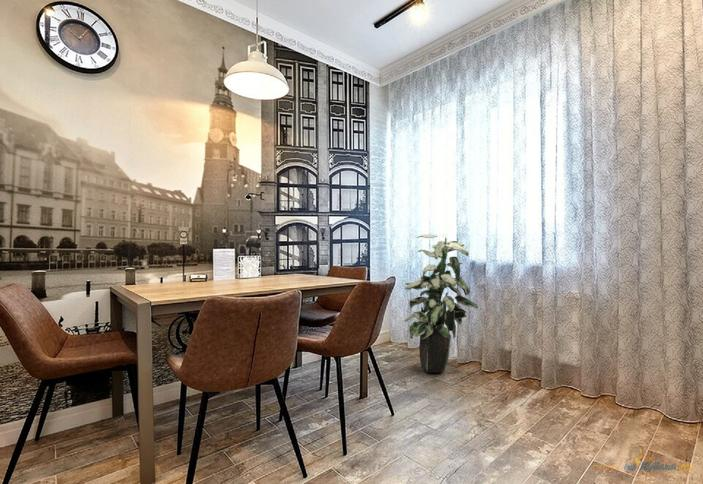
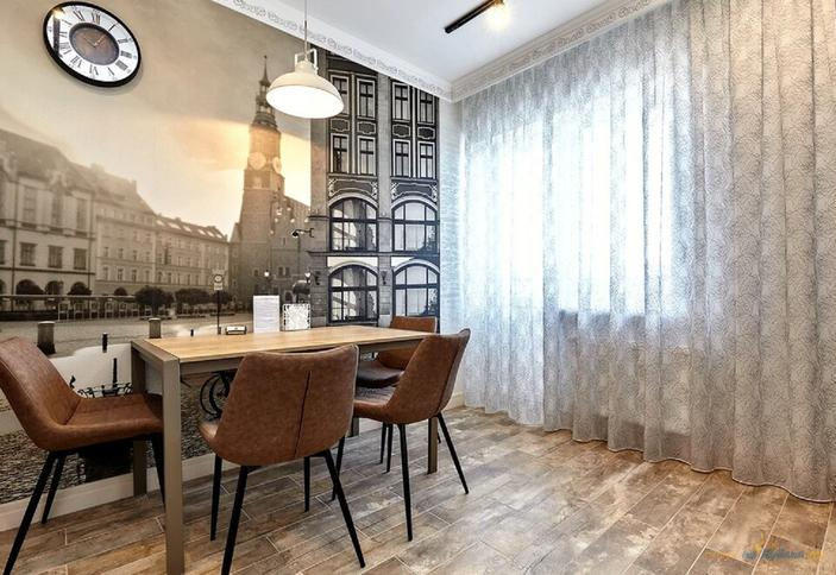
- indoor plant [403,233,479,374]
